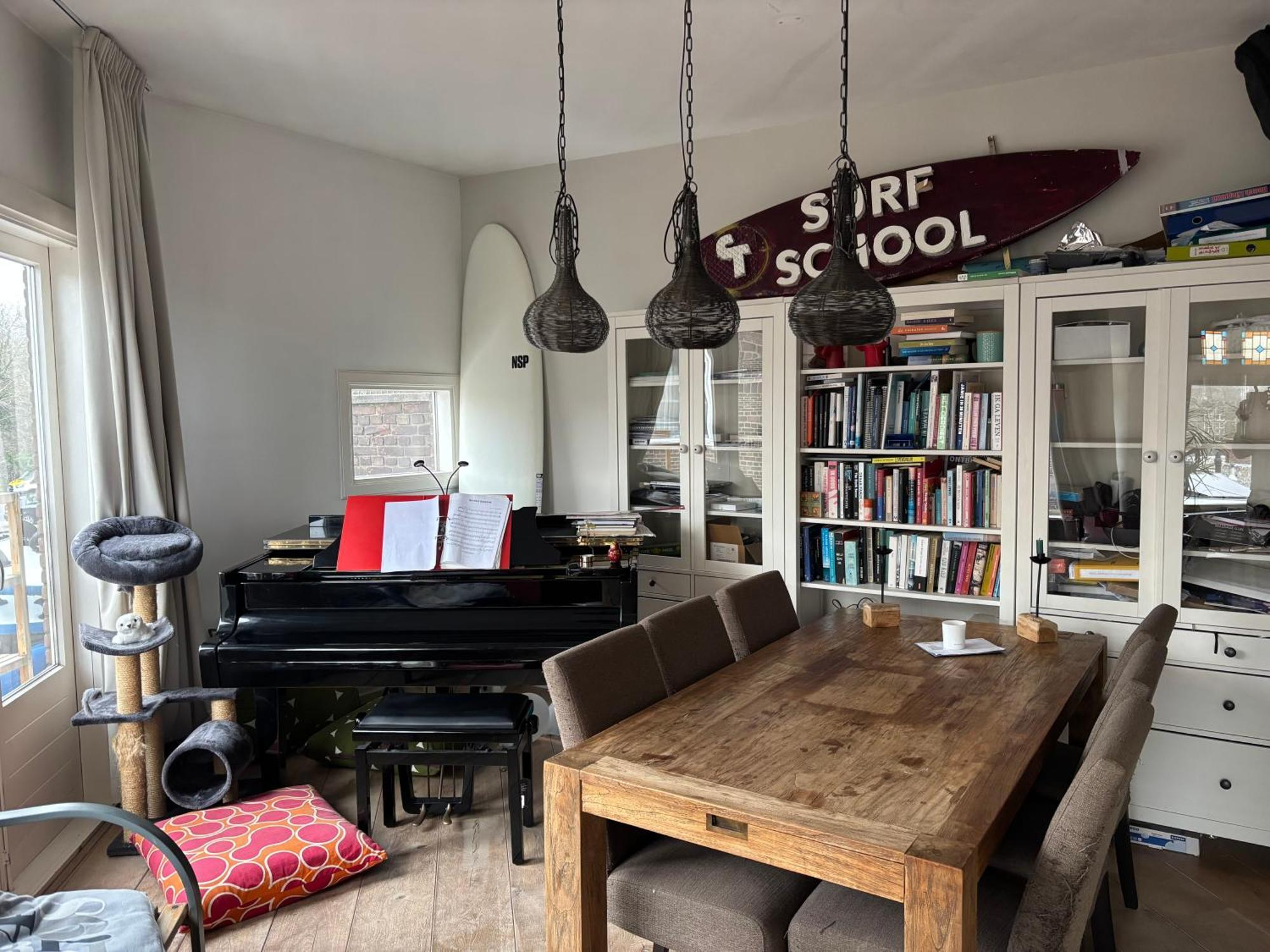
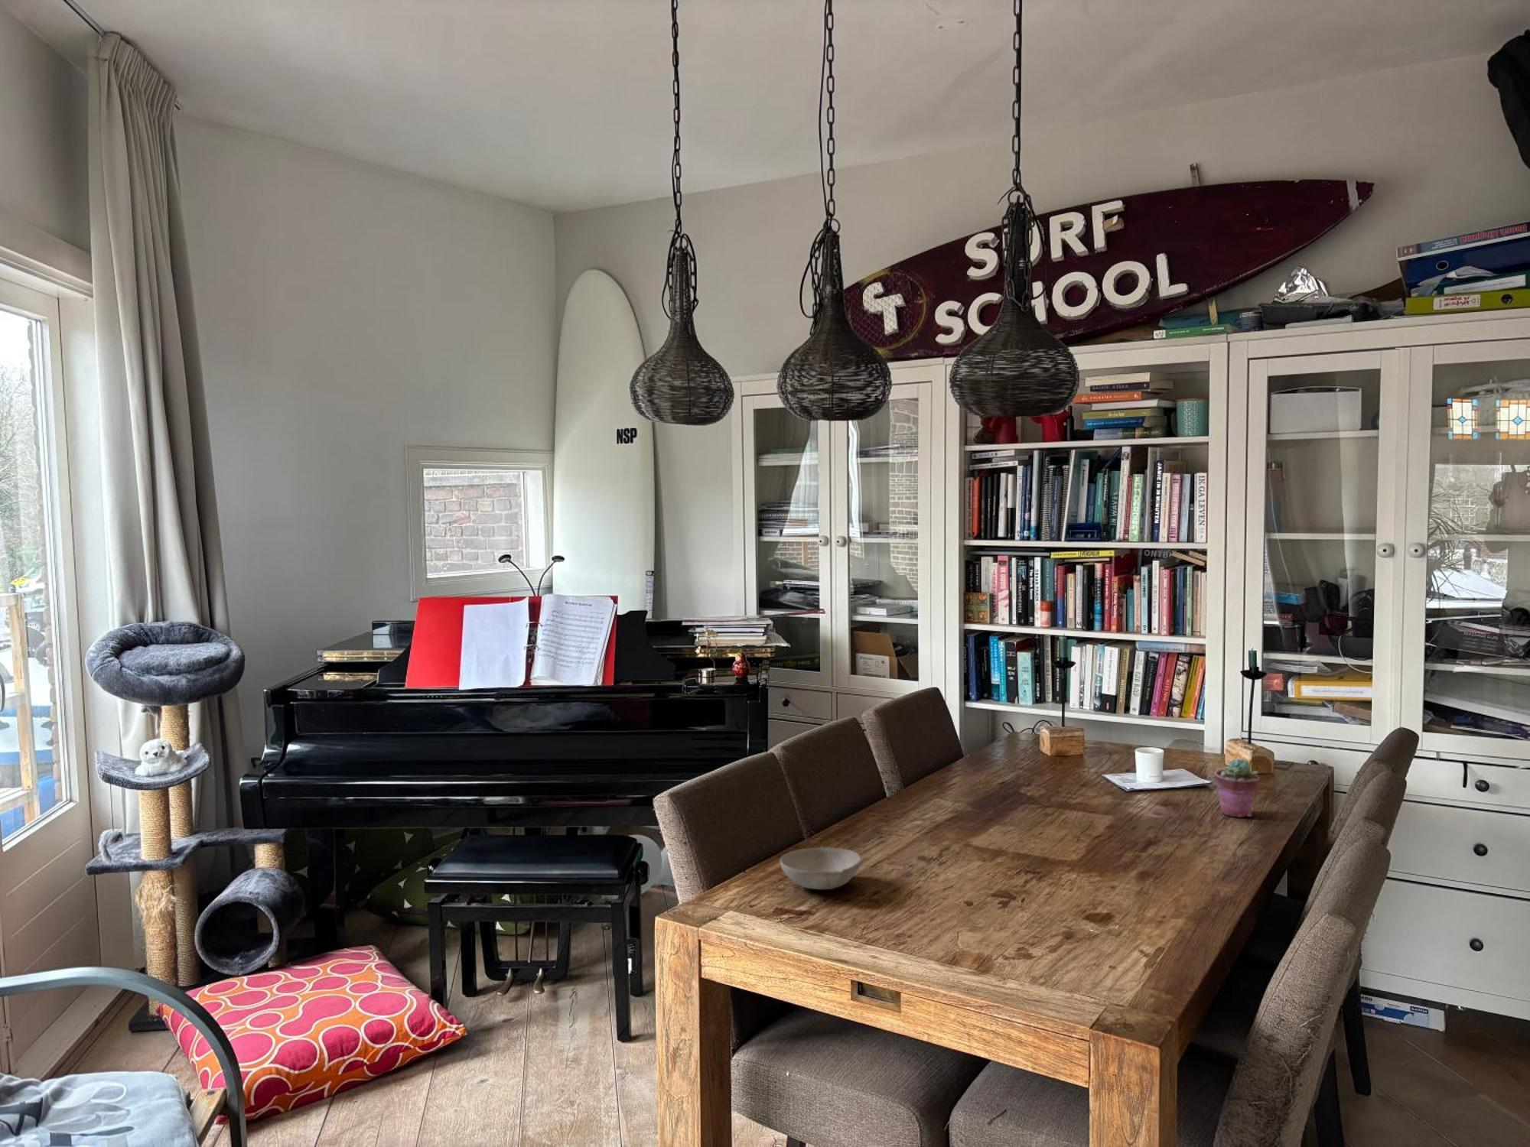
+ bowl [779,847,863,890]
+ potted succulent [1213,758,1260,818]
